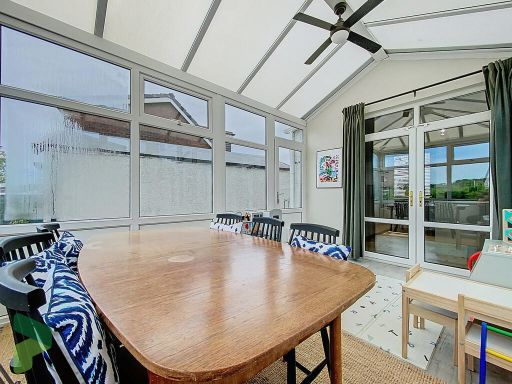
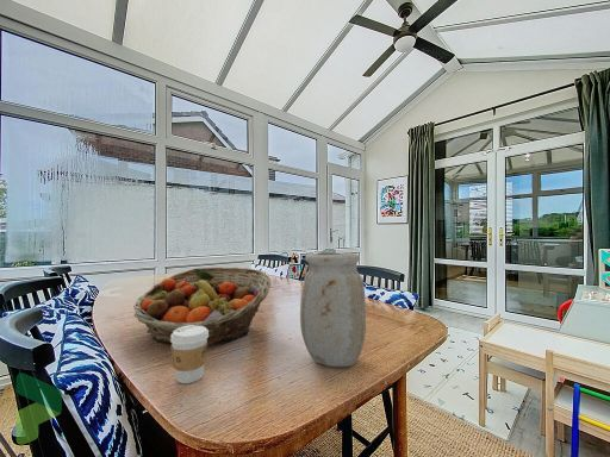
+ coffee cup [169,325,208,384]
+ fruit basket [132,267,272,348]
+ vase [299,251,367,368]
